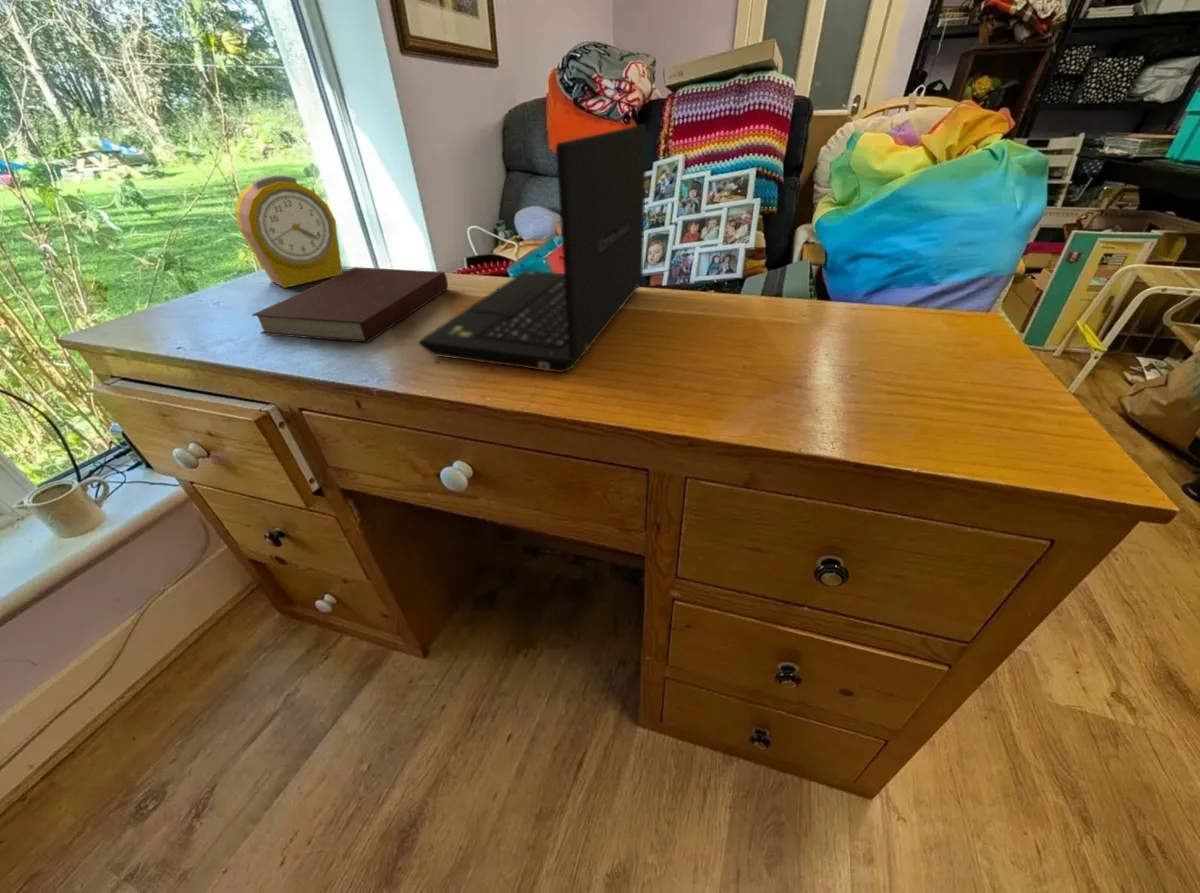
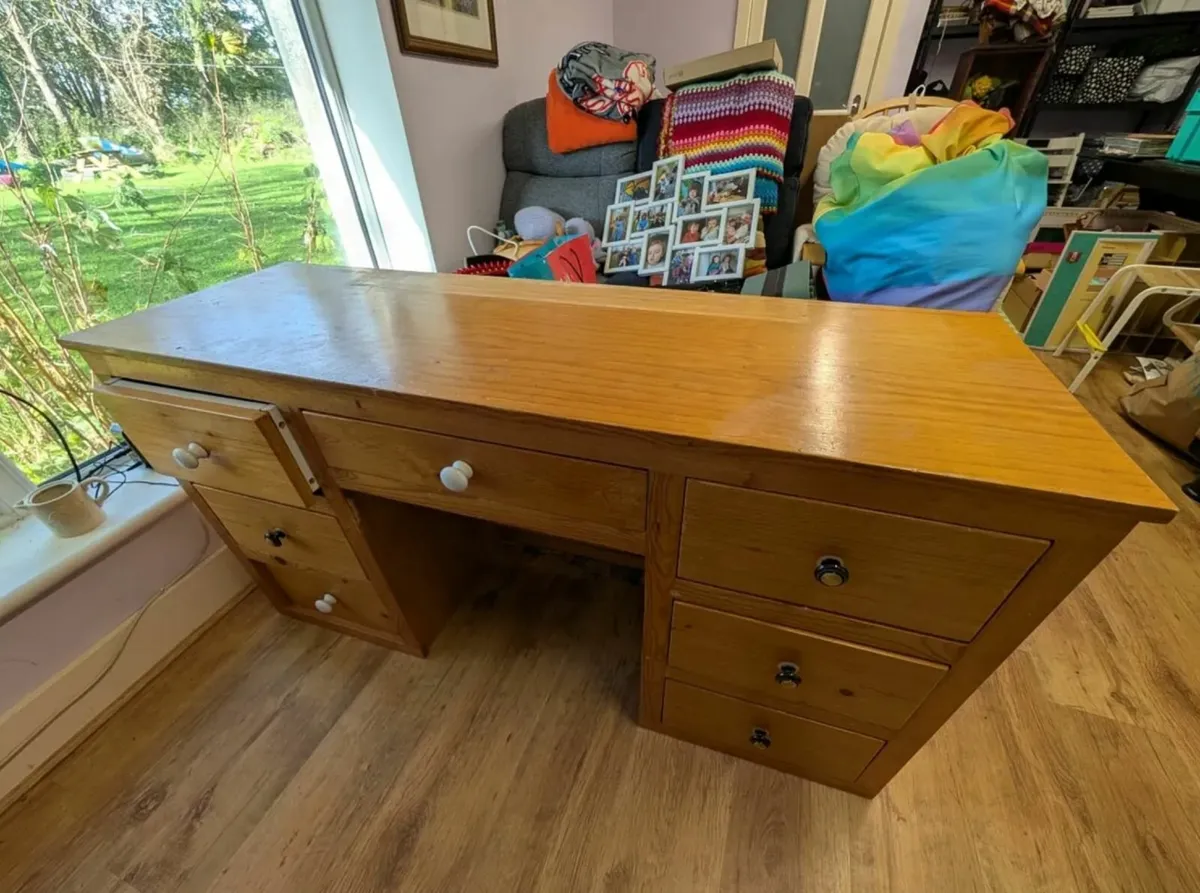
- notebook [251,267,449,344]
- alarm clock [234,174,344,289]
- laptop [417,124,648,374]
